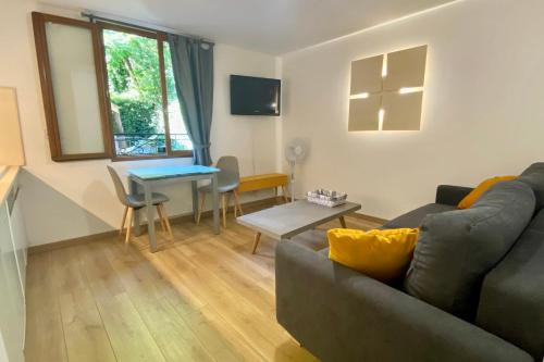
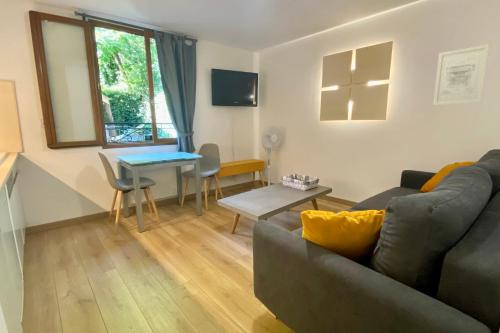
+ wall art [432,43,491,106]
